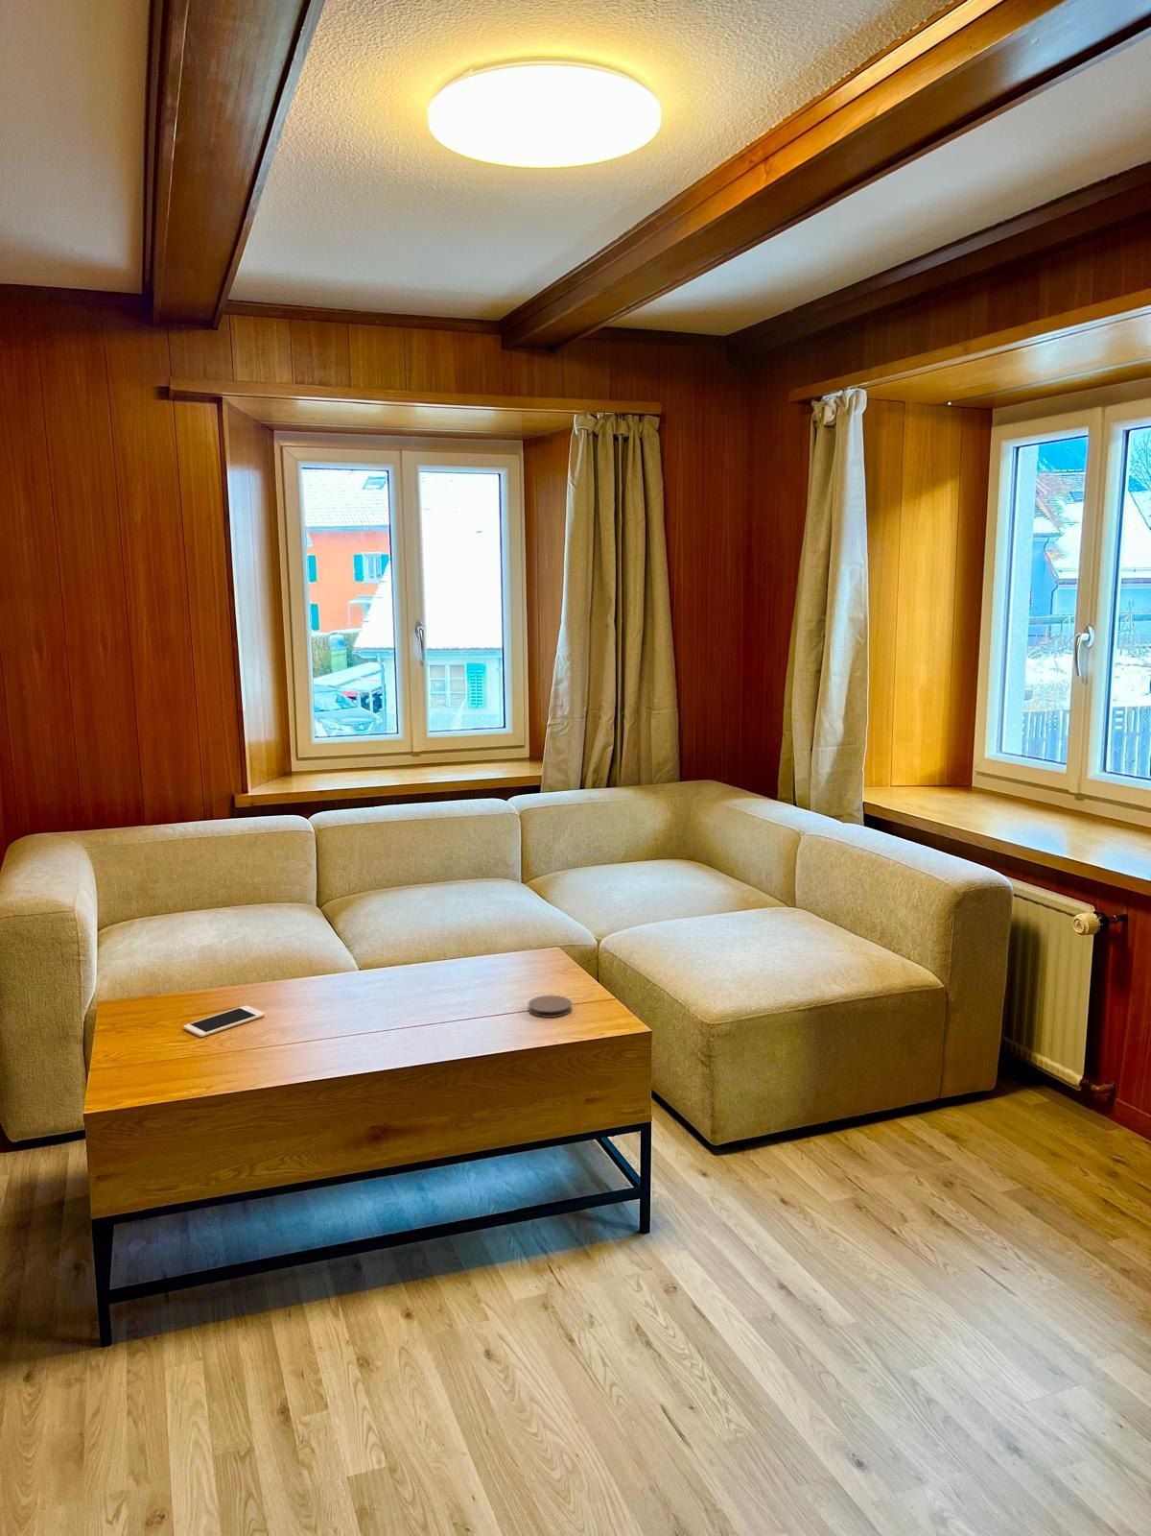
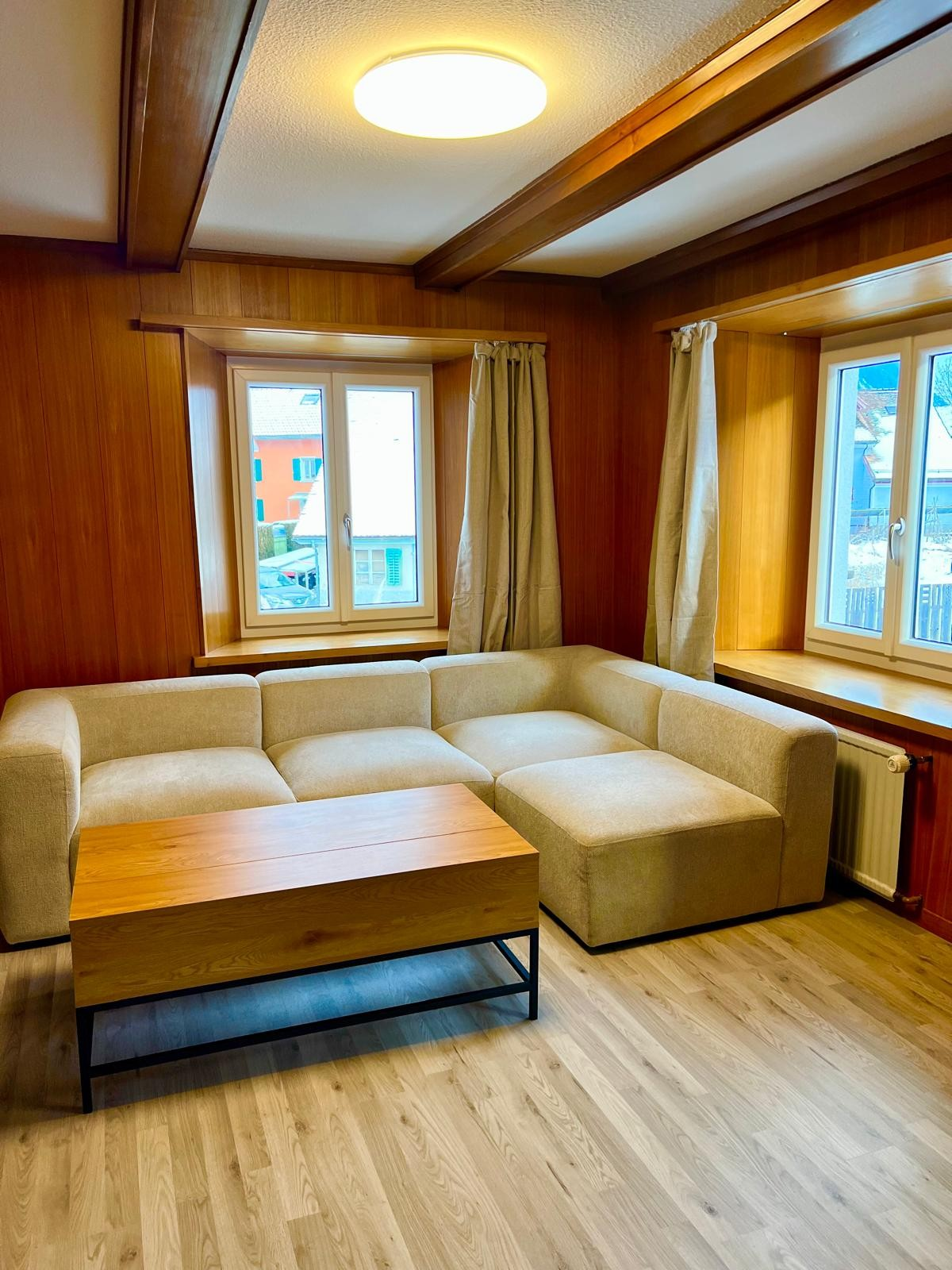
- cell phone [183,1004,266,1038]
- coaster [527,994,573,1018]
